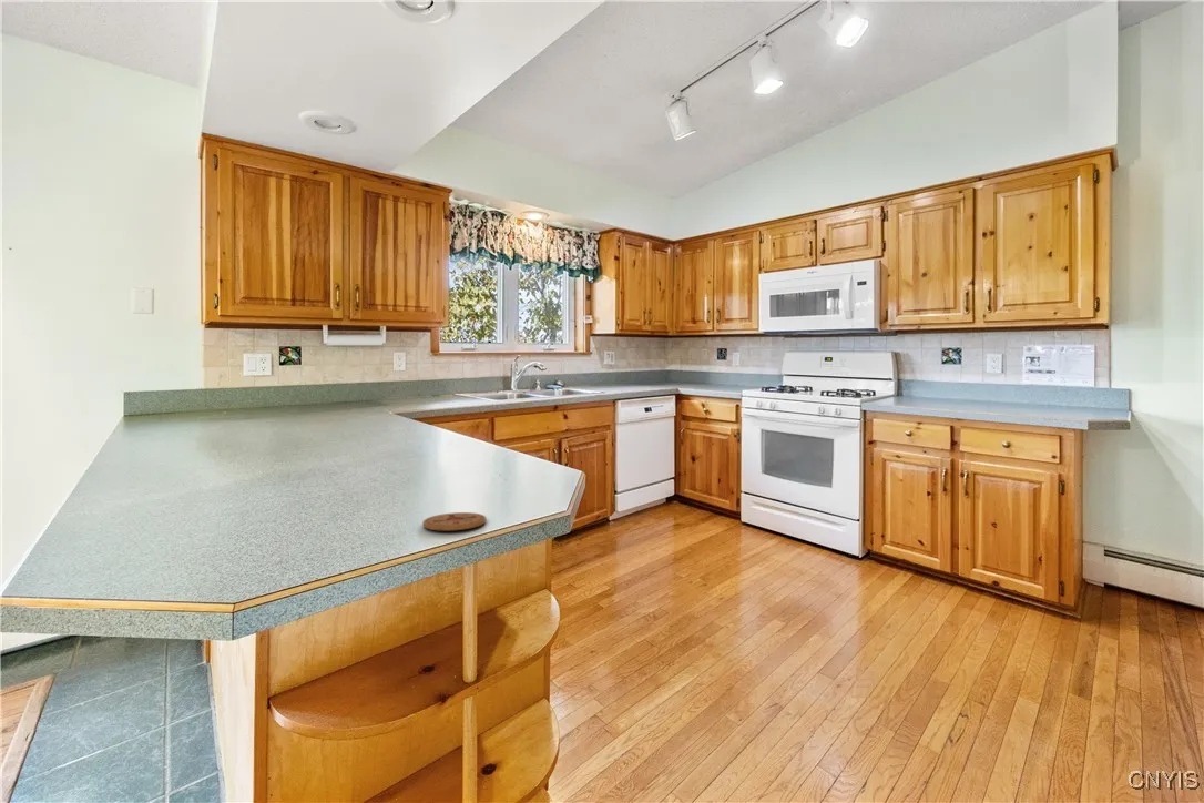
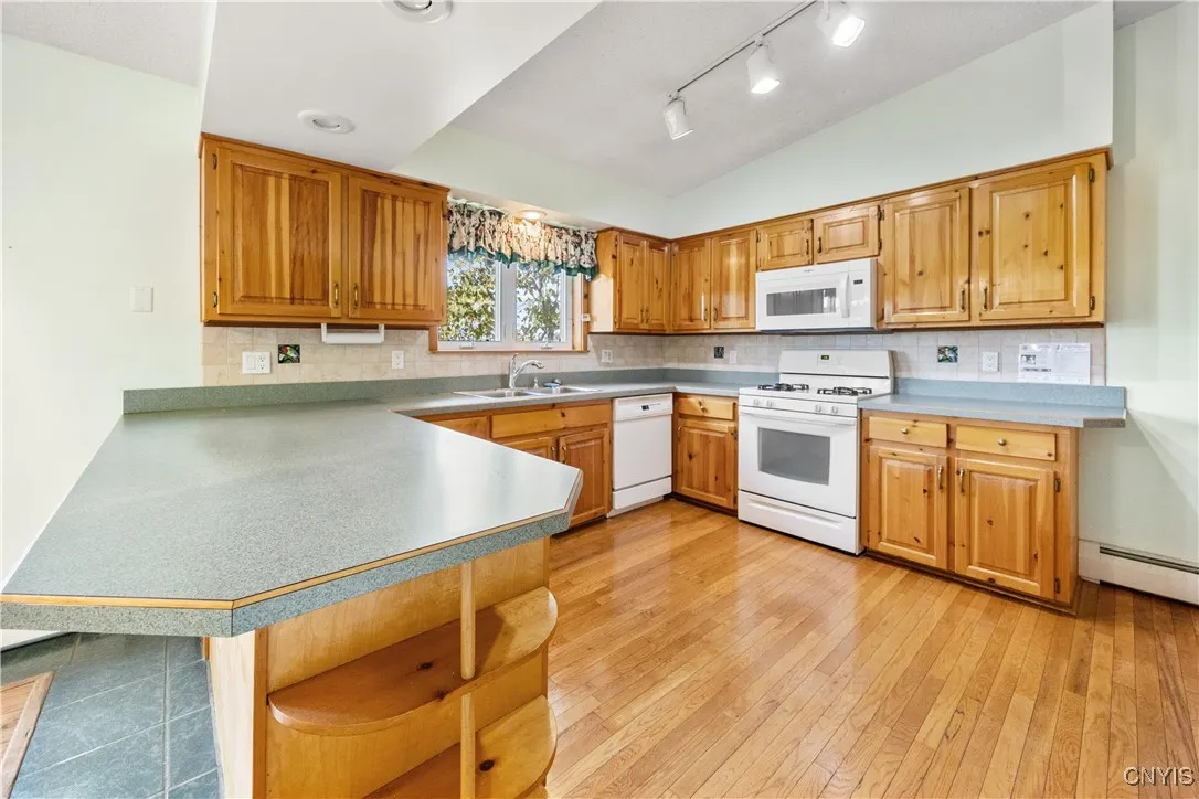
- coaster [421,511,488,532]
